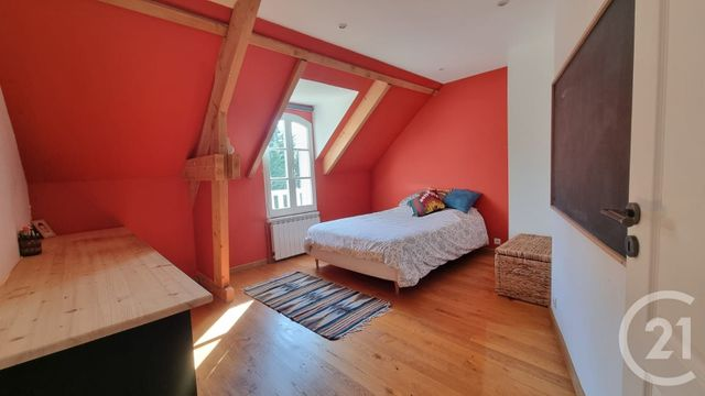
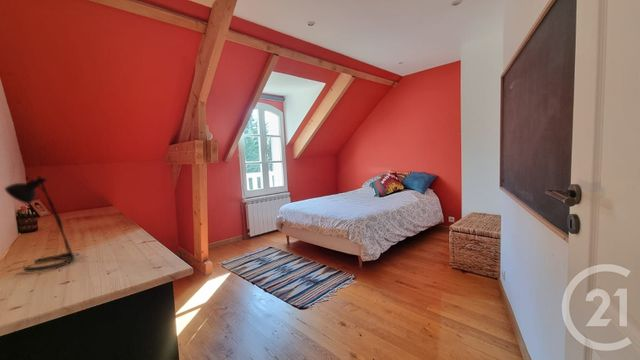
+ desk lamp [4,175,80,273]
